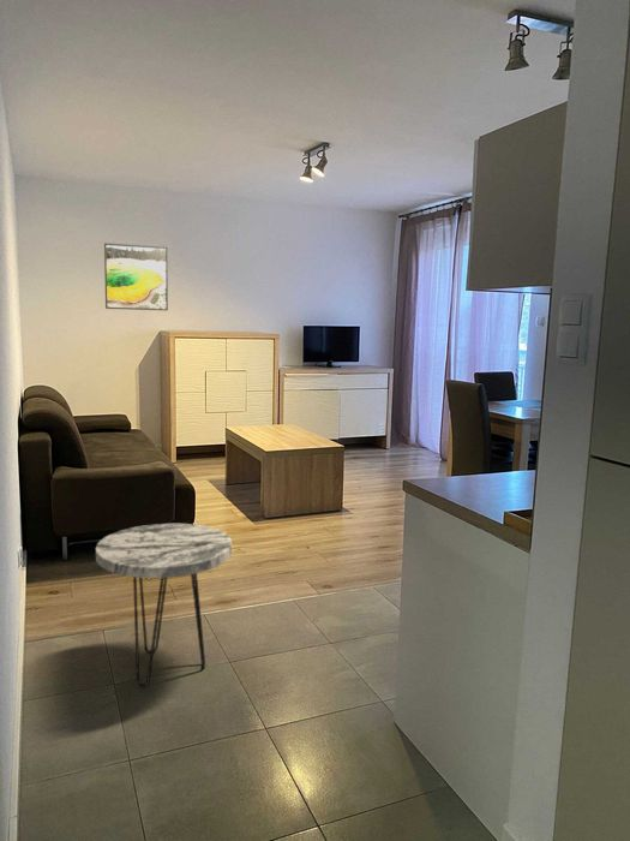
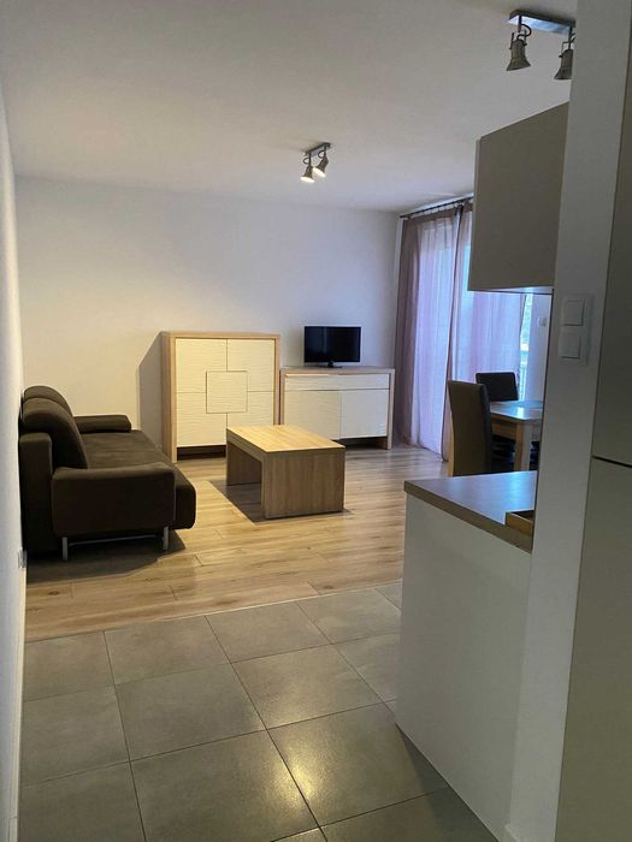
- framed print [103,241,169,311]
- side table [95,523,233,688]
